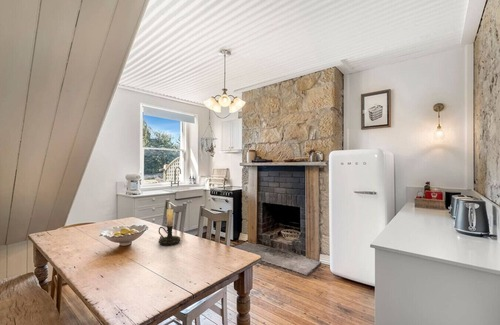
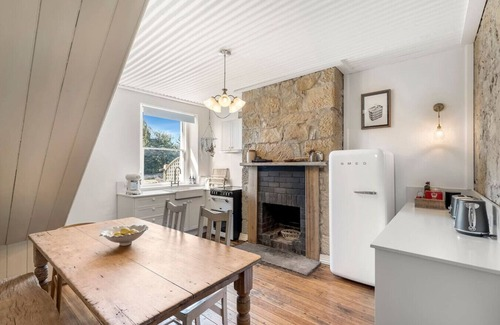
- candle holder [158,203,182,247]
